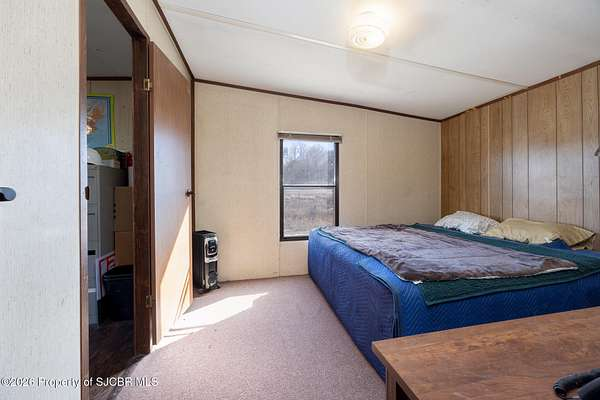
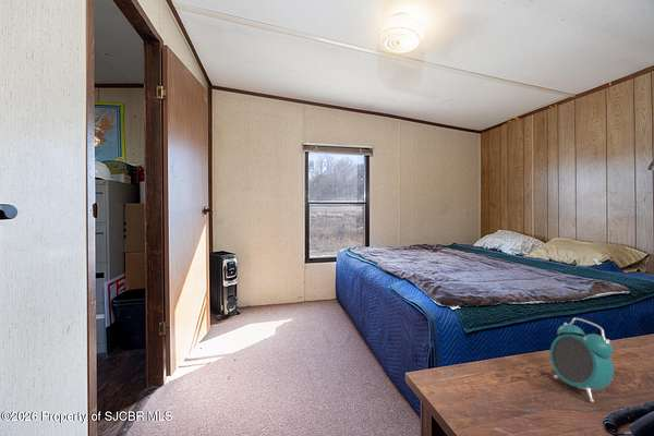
+ alarm clock [549,317,615,403]
